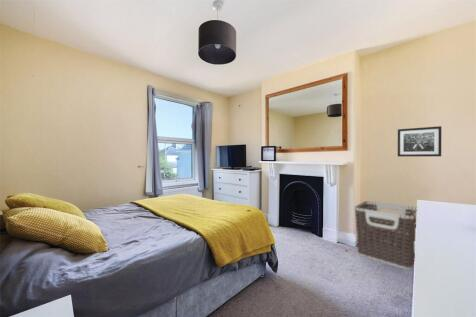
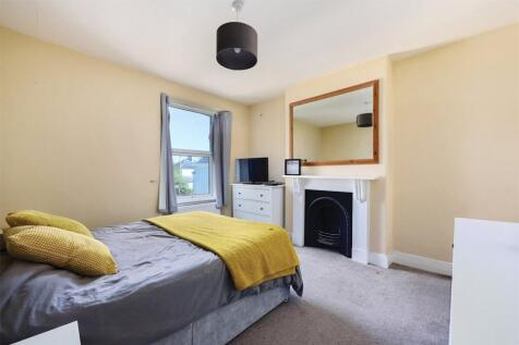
- clothes hamper [353,200,417,270]
- wall art [397,125,442,157]
